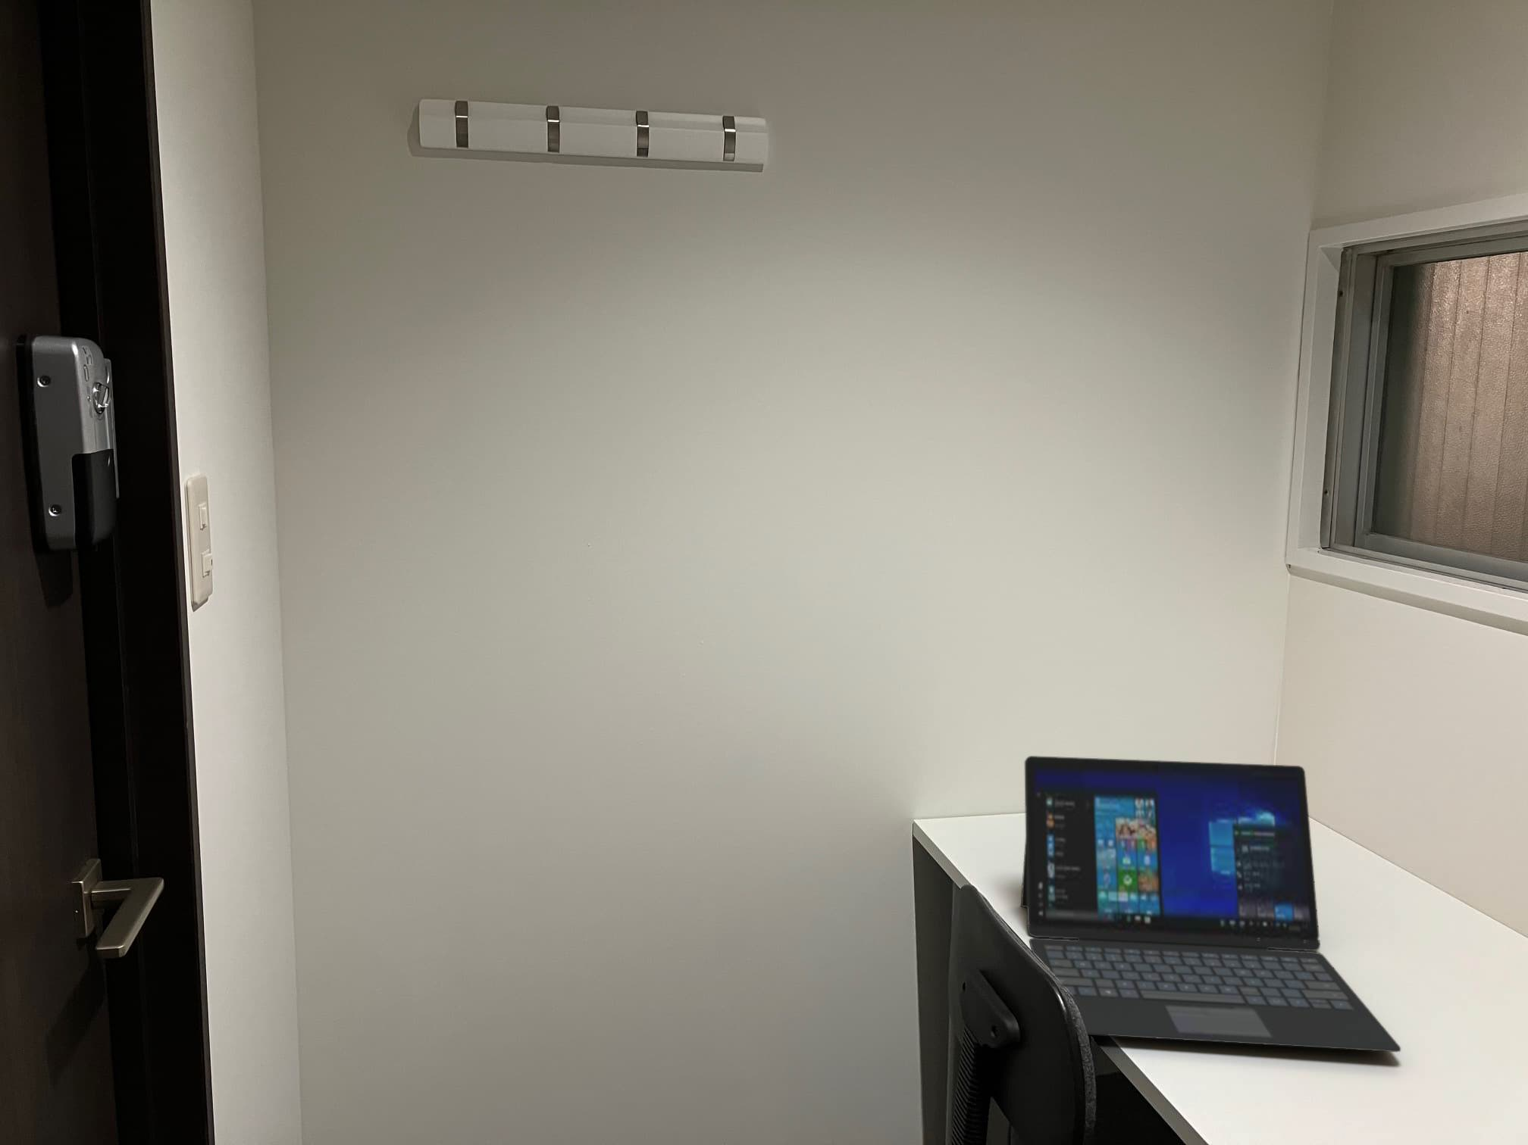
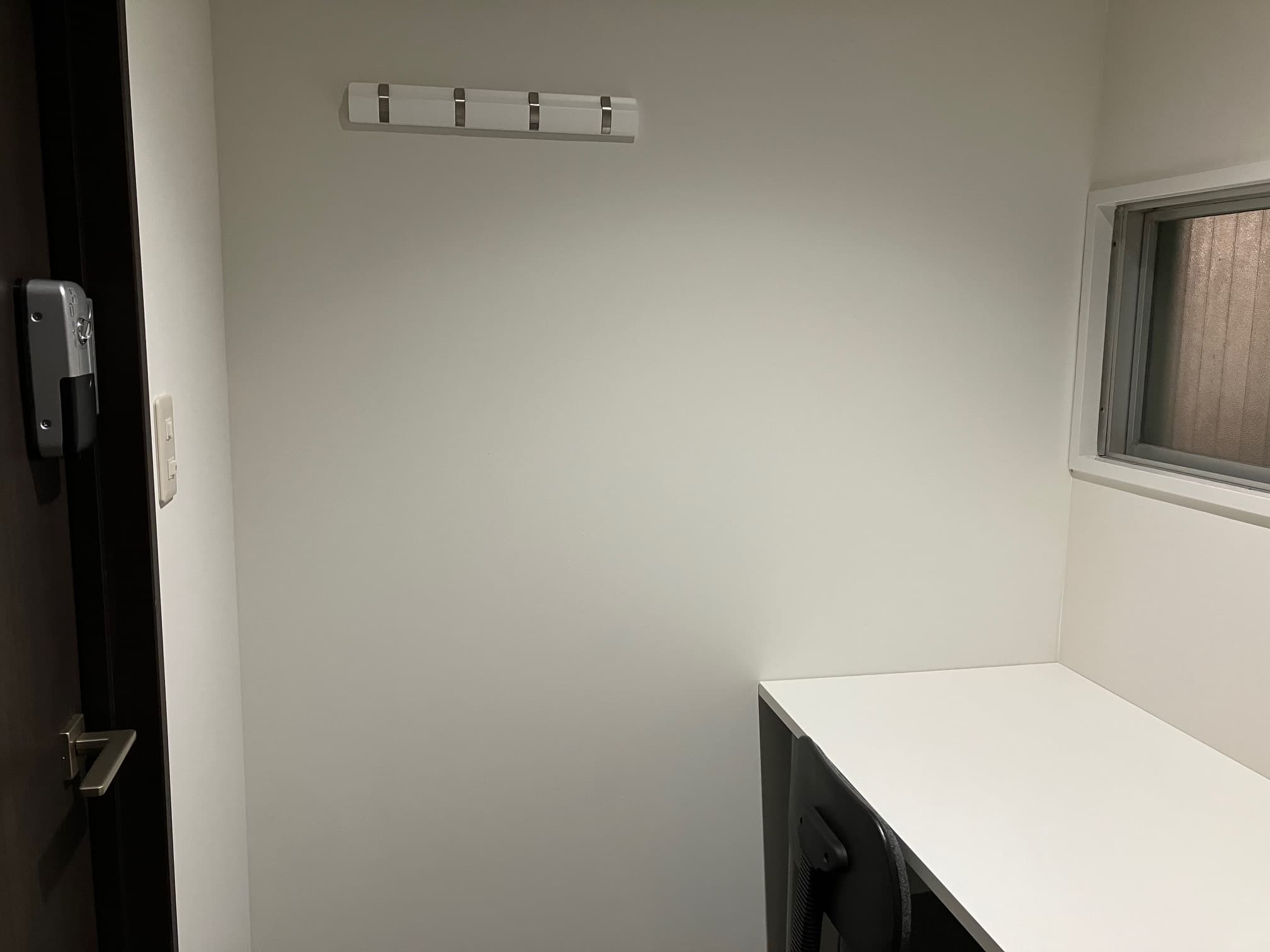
- laptop [1020,755,1402,1052]
